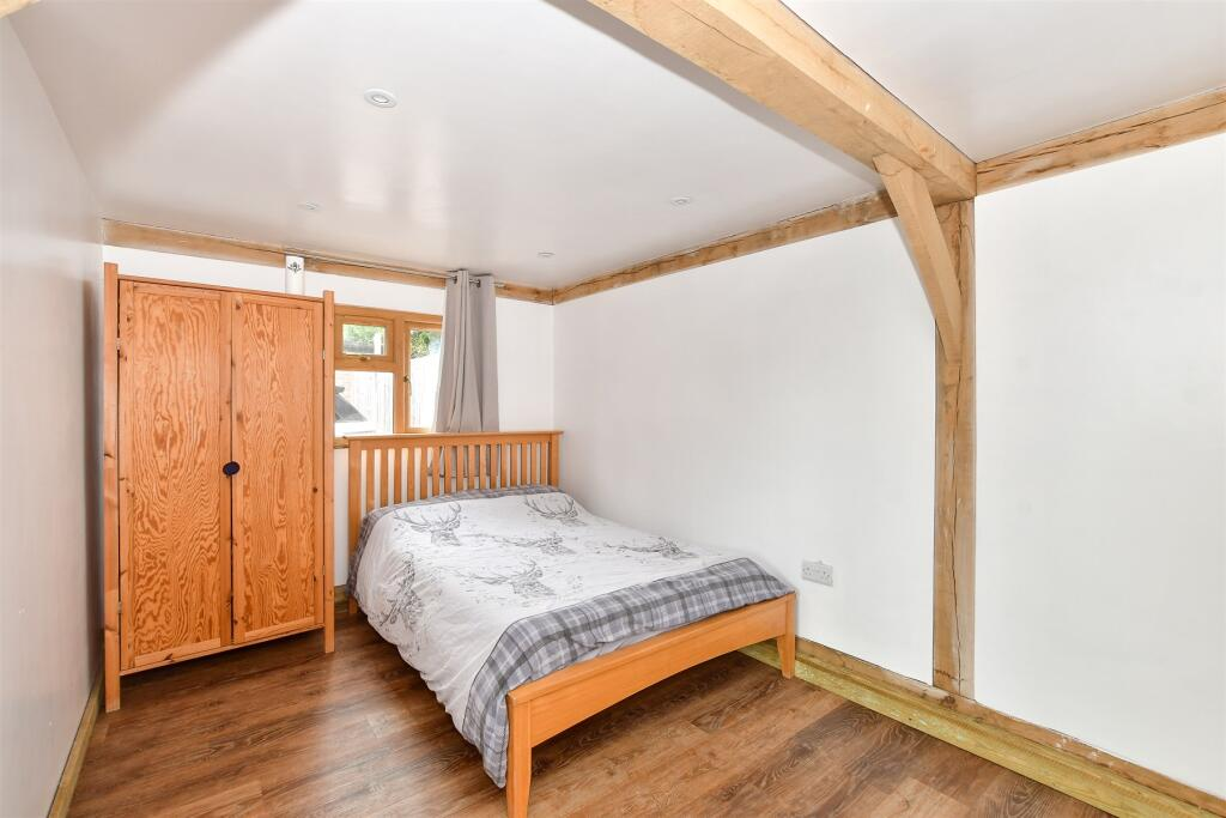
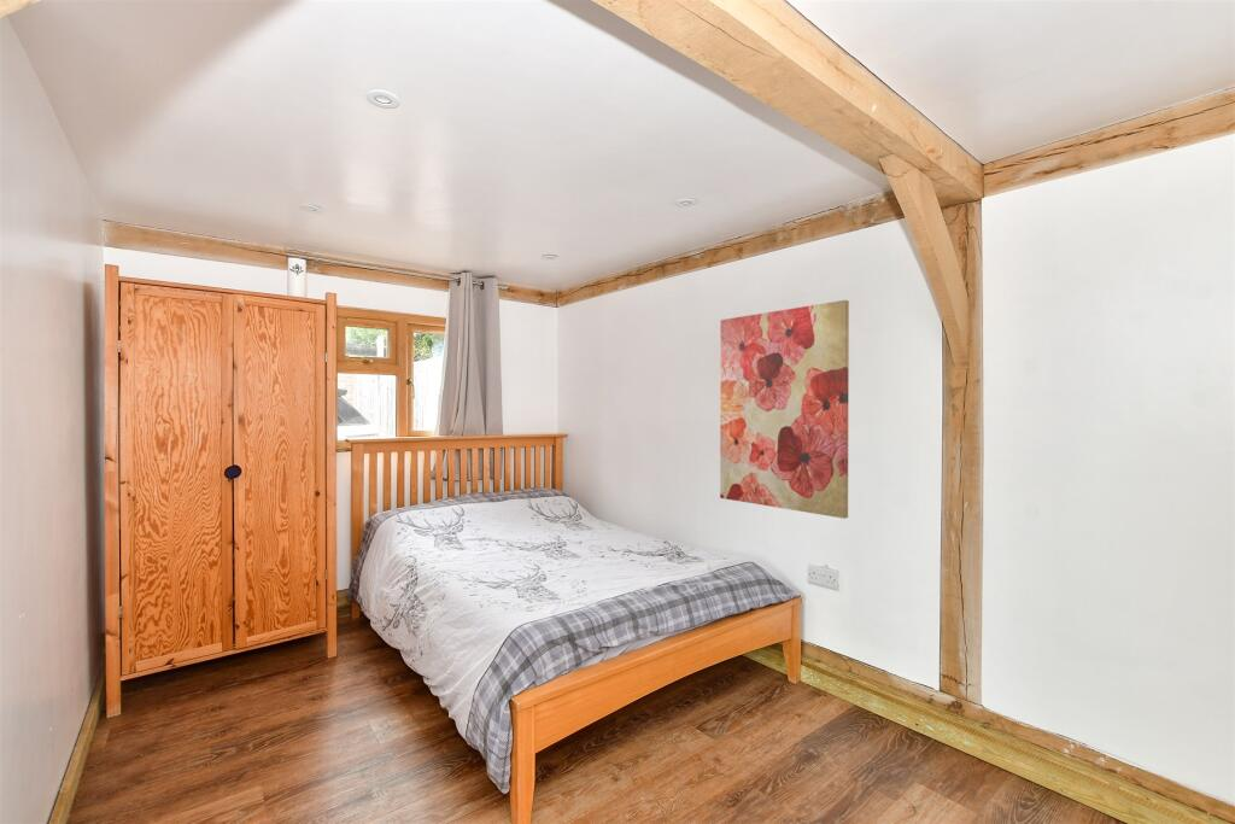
+ wall art [719,299,850,520]
